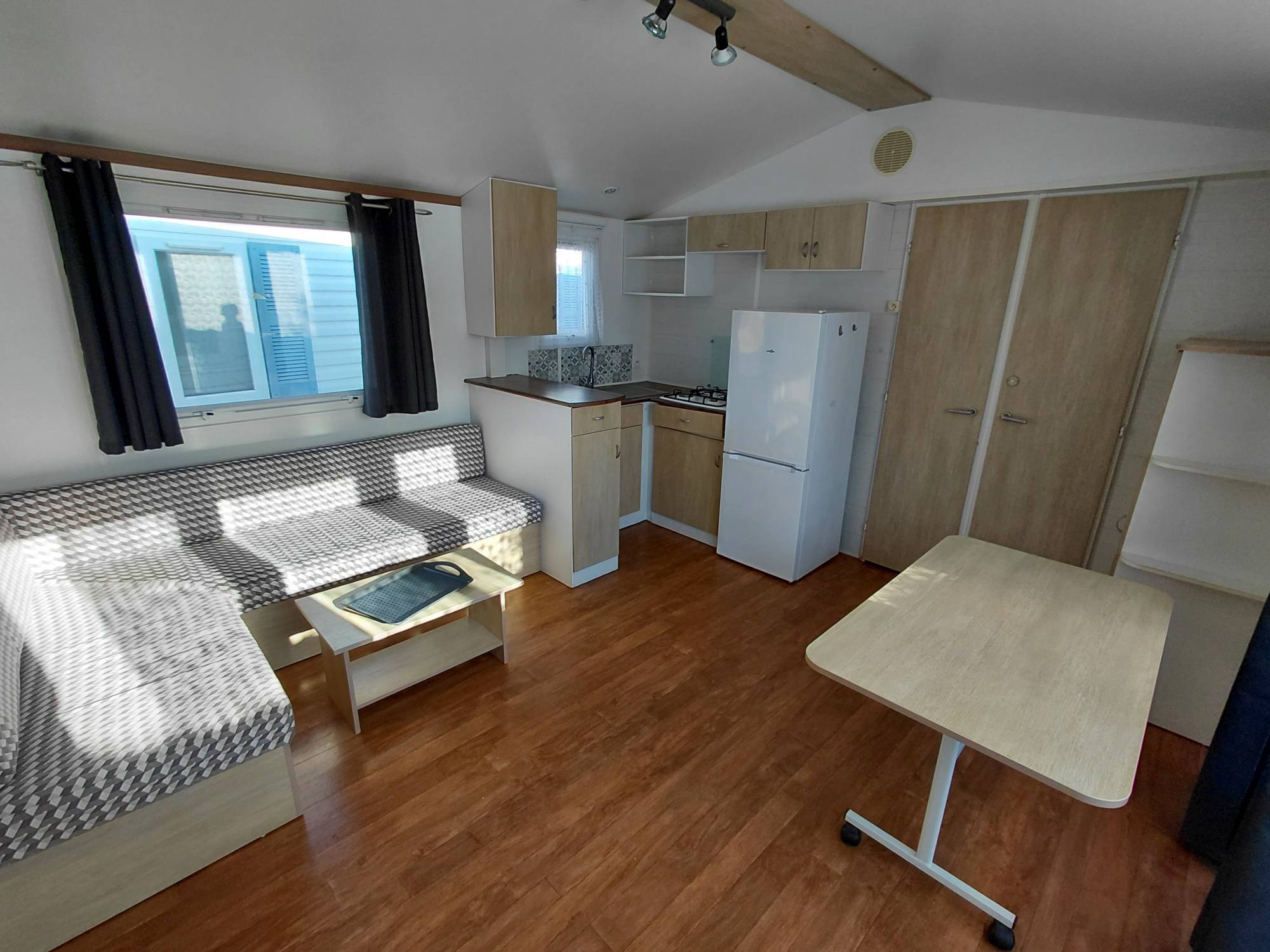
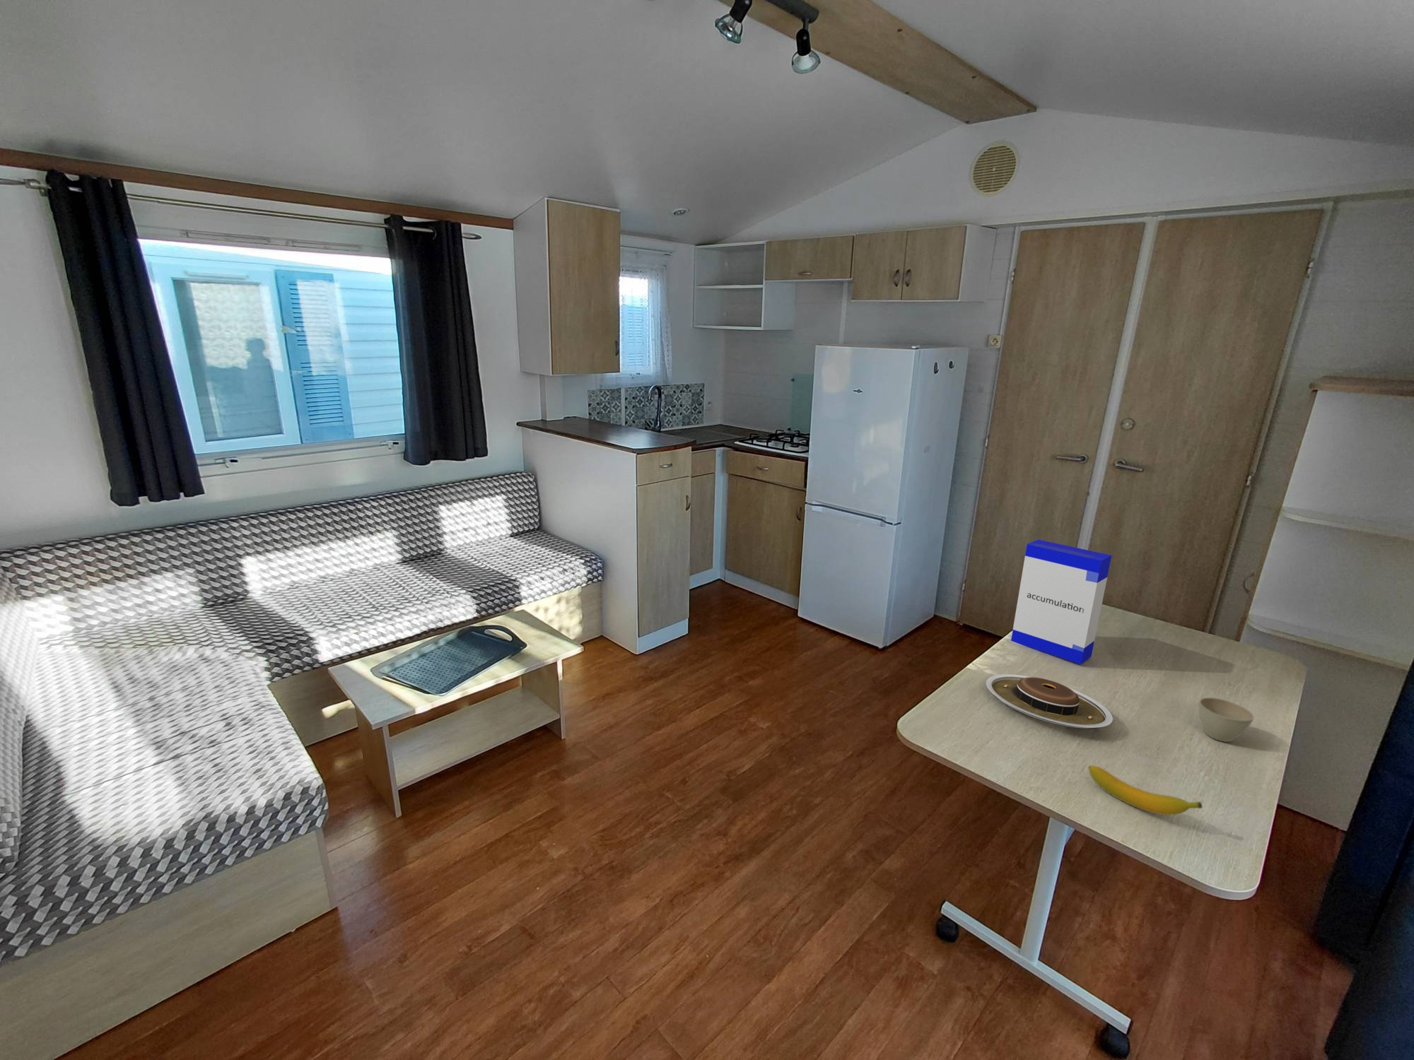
+ banana [1088,765,1204,816]
+ cereal box [1010,539,1112,665]
+ flower pot [1198,697,1255,743]
+ plate [985,674,1113,729]
